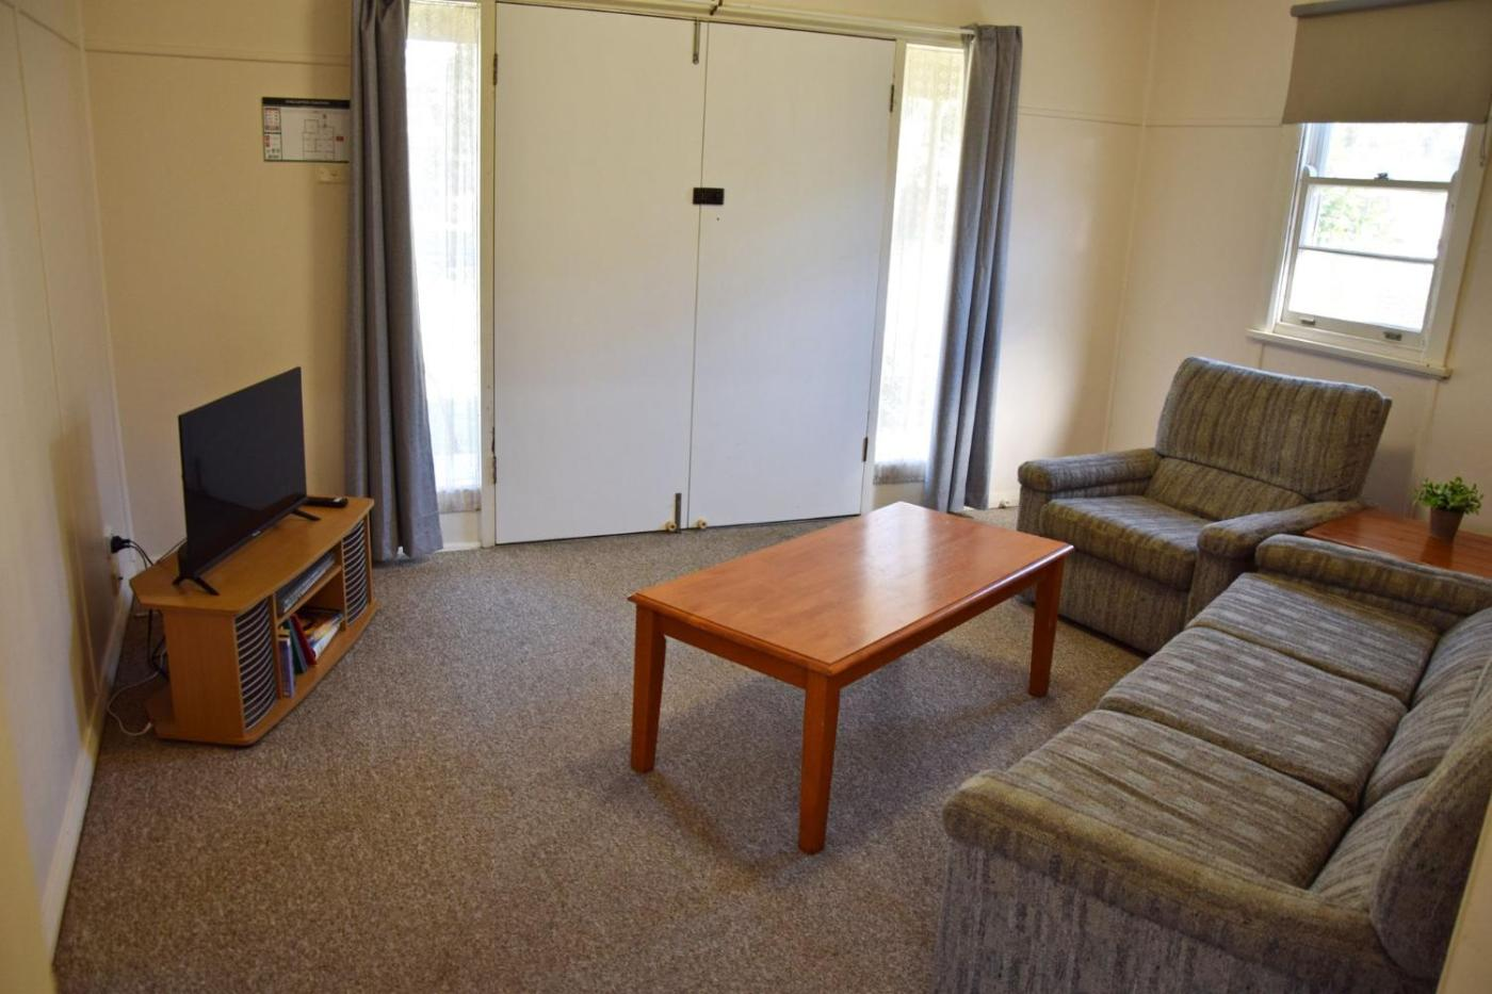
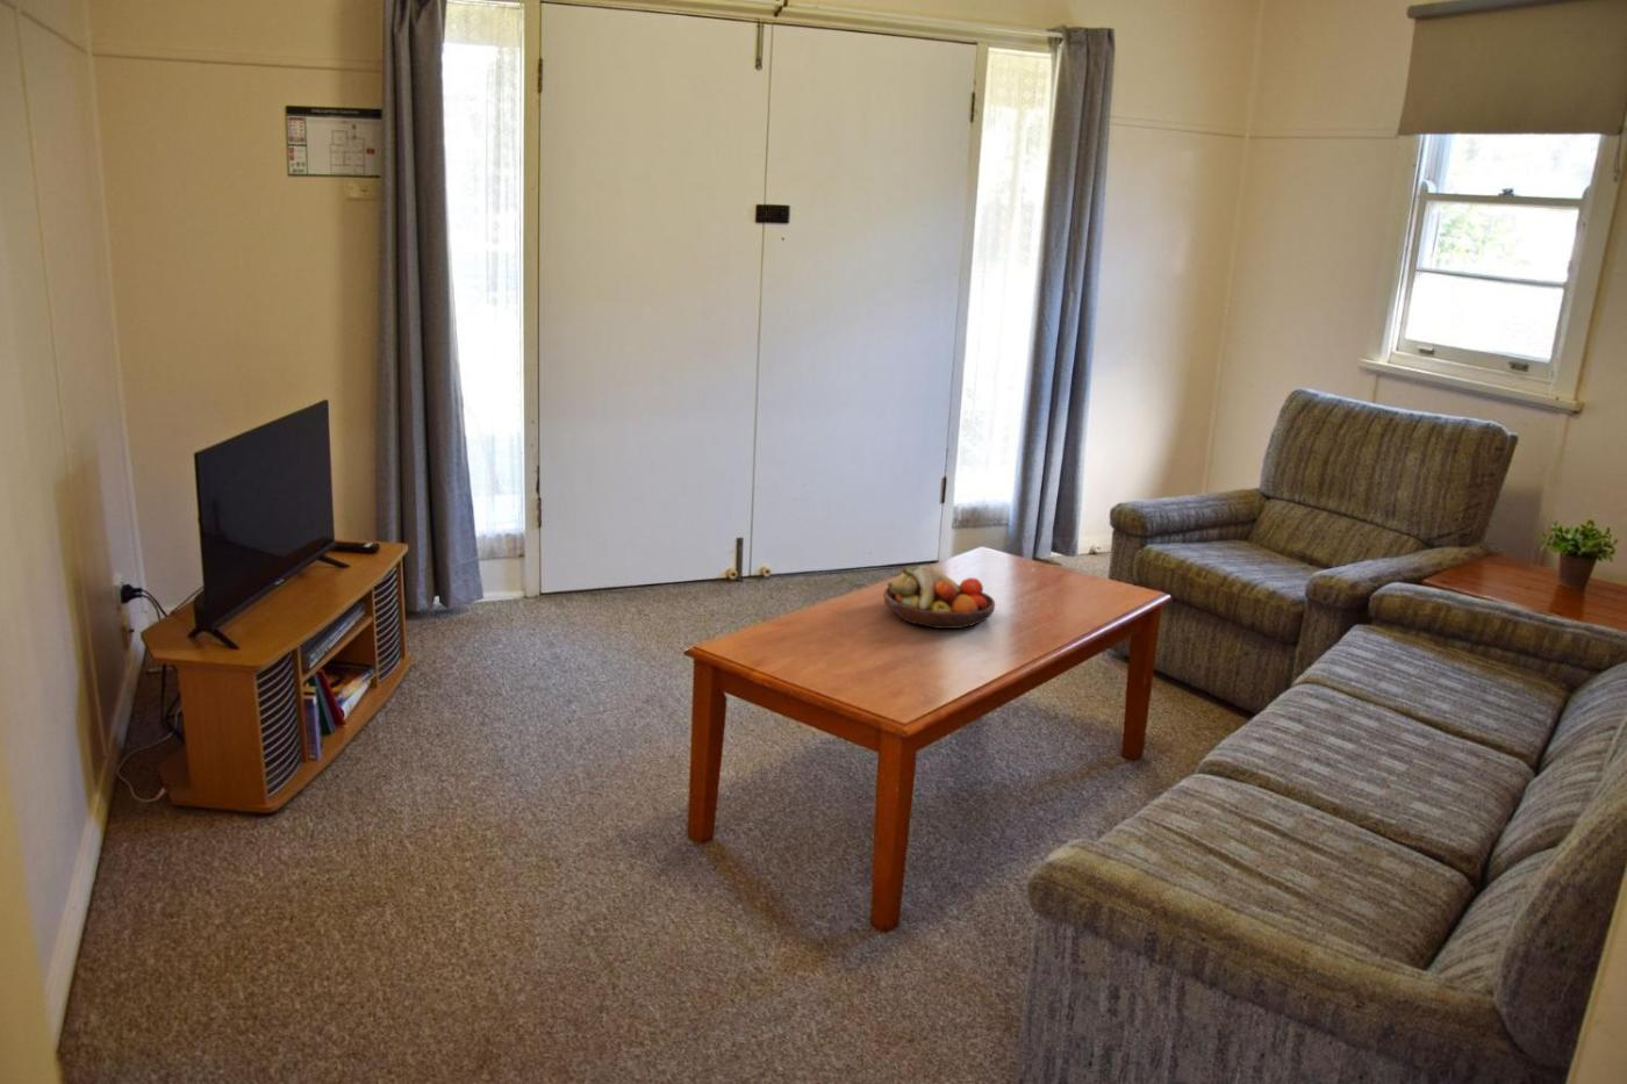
+ fruit bowl [882,565,996,630]
